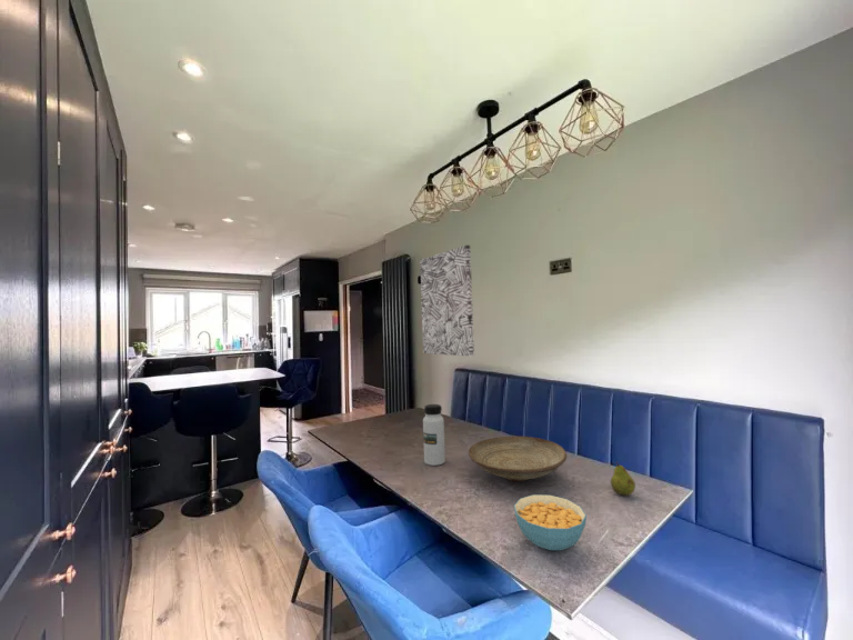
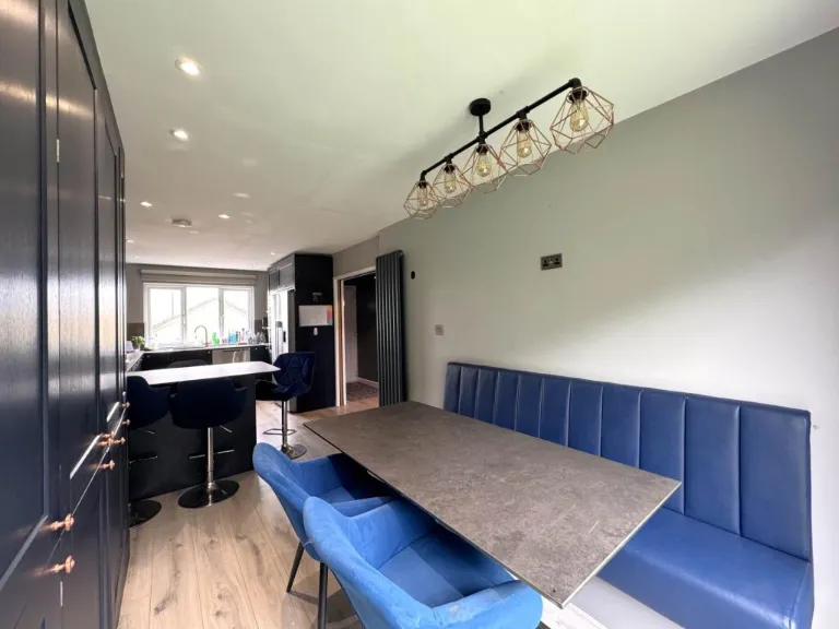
- fruit [610,460,636,497]
- wall art [419,244,475,358]
- cereal bowl [513,493,588,551]
- decorative bowl [468,436,568,483]
- water bottle [422,403,446,467]
